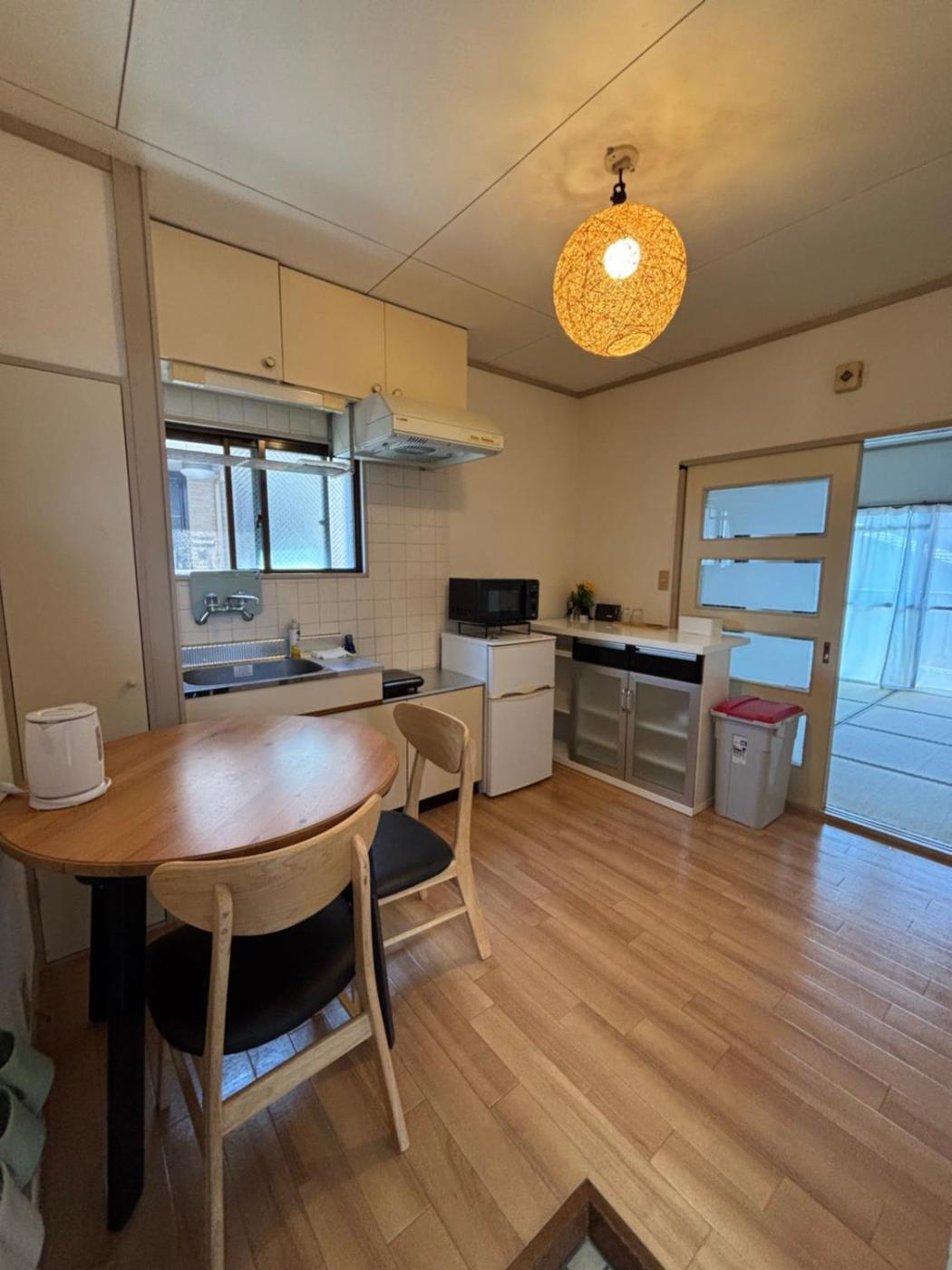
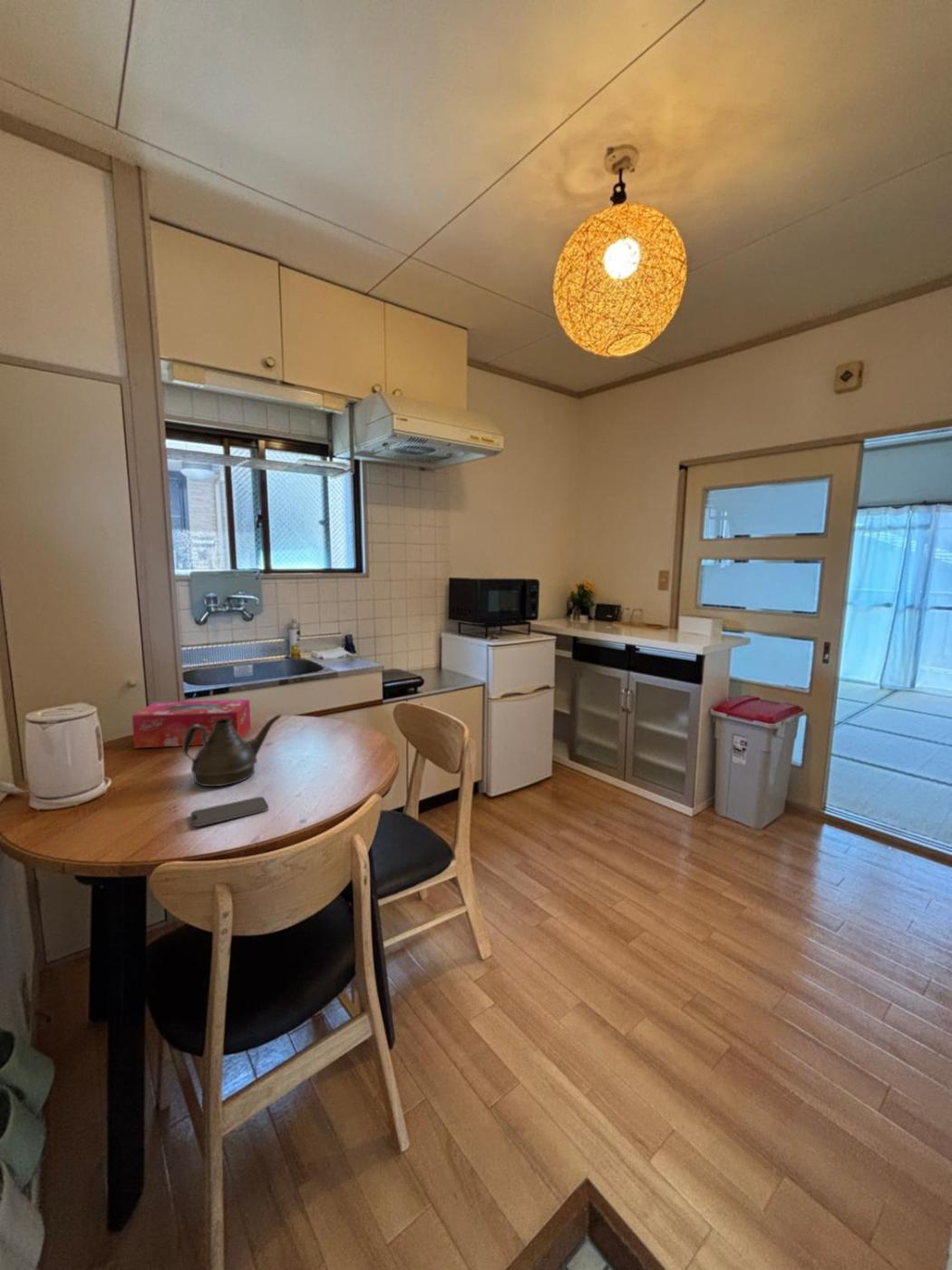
+ teapot [181,714,283,787]
+ tissue box [131,699,251,749]
+ smartphone [190,796,269,827]
